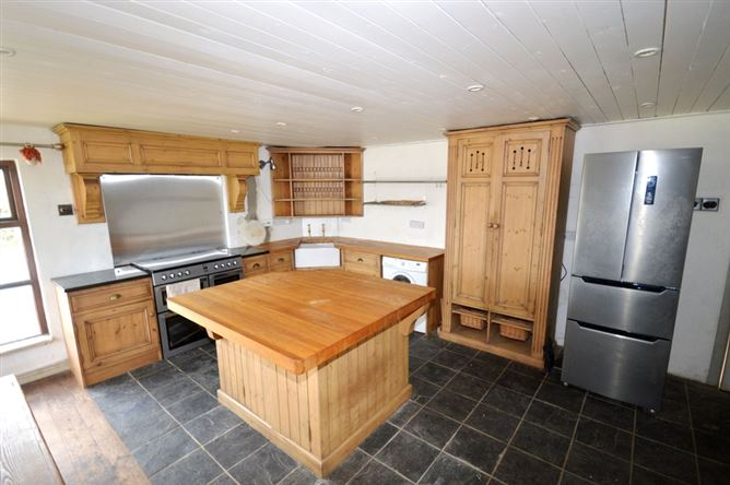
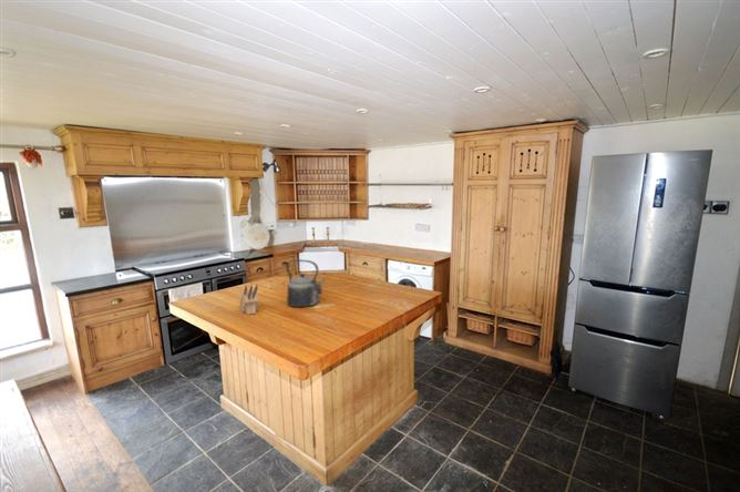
+ kettle [285,258,325,308]
+ knife block [238,284,259,316]
